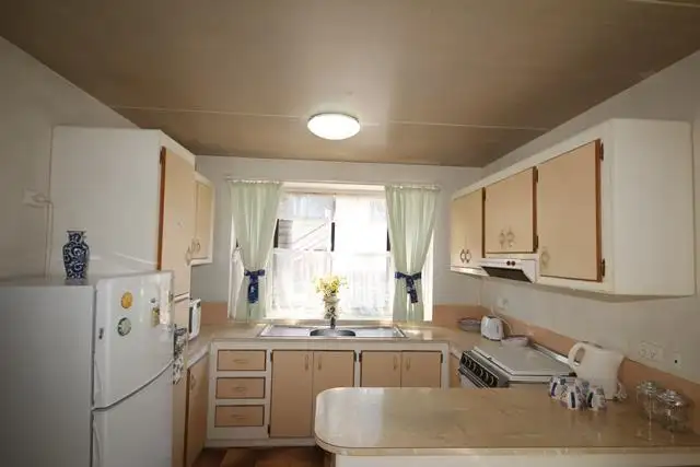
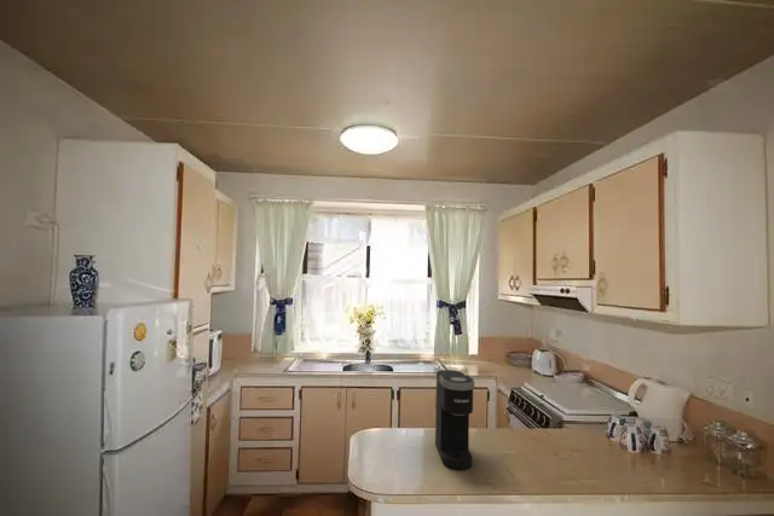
+ coffee maker [434,369,475,471]
